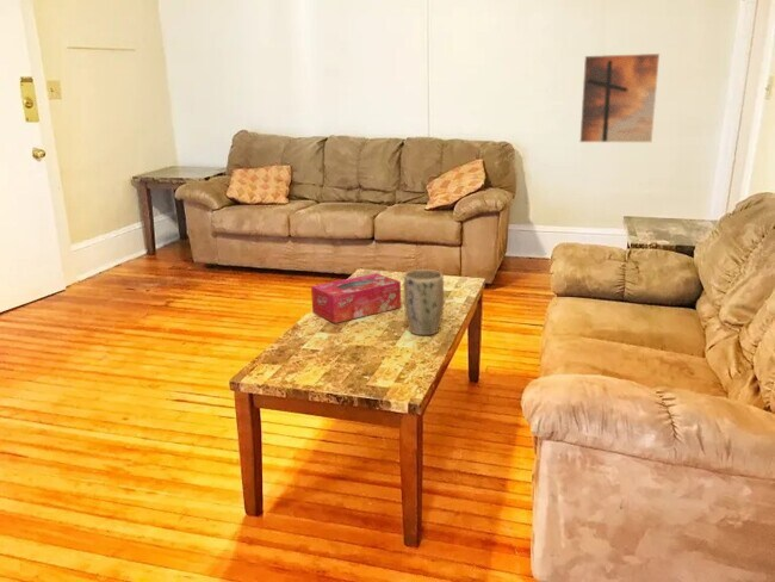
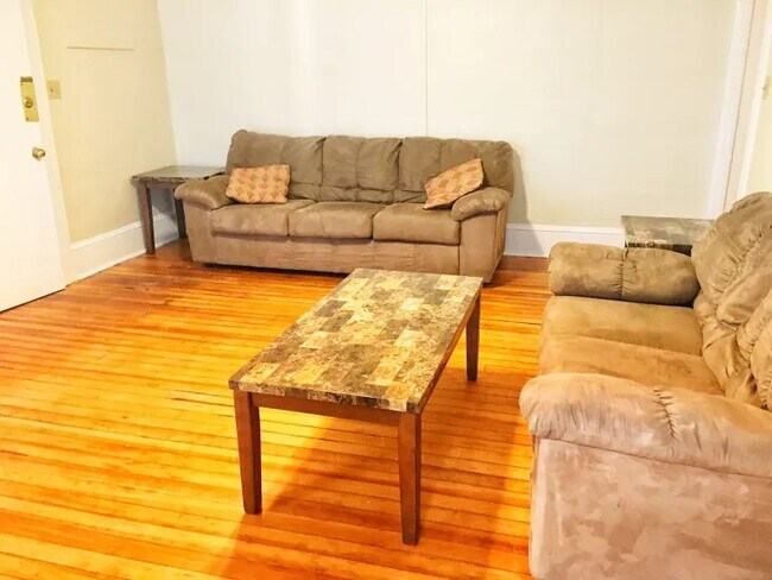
- tissue box [310,272,402,324]
- plant pot [403,268,445,336]
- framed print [578,52,661,143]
